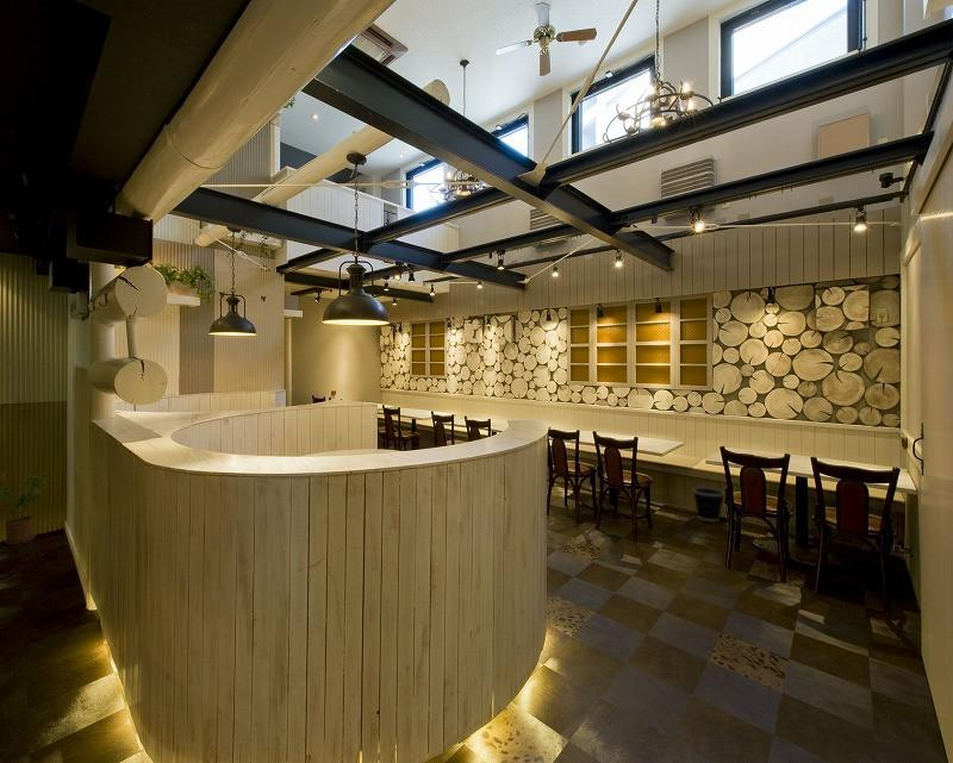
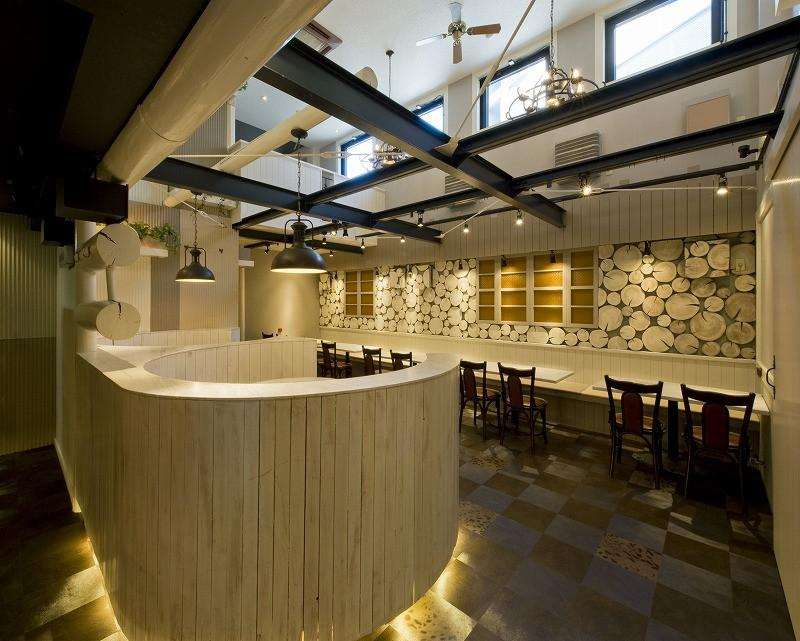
- house plant [0,474,46,546]
- wastebasket [691,486,727,523]
